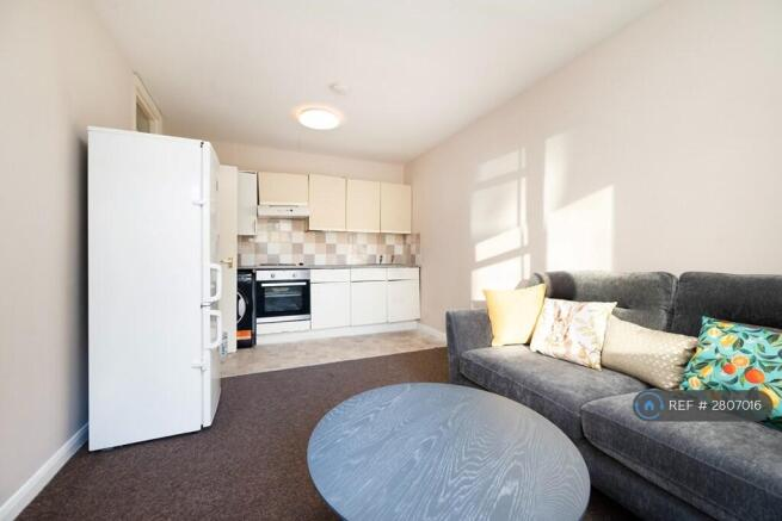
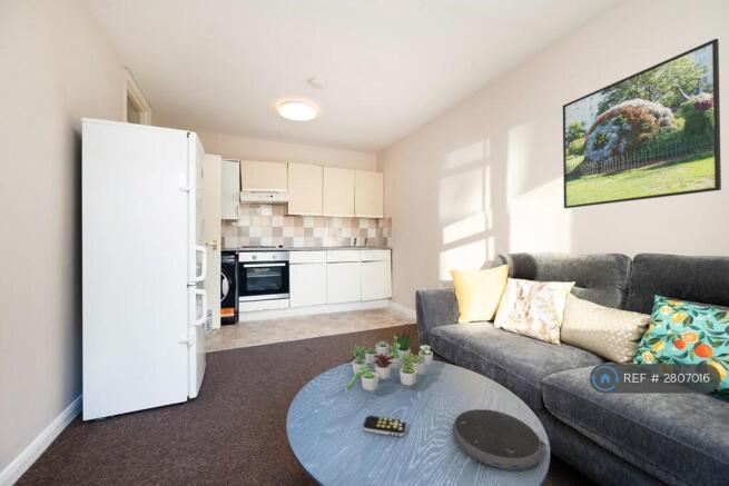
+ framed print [562,38,722,209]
+ succulent plant [344,330,434,393]
+ remote control [362,415,407,438]
+ speaker [452,408,549,472]
